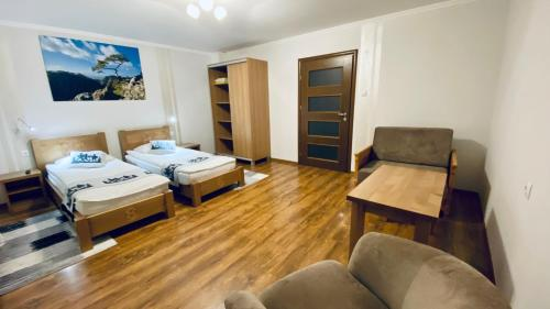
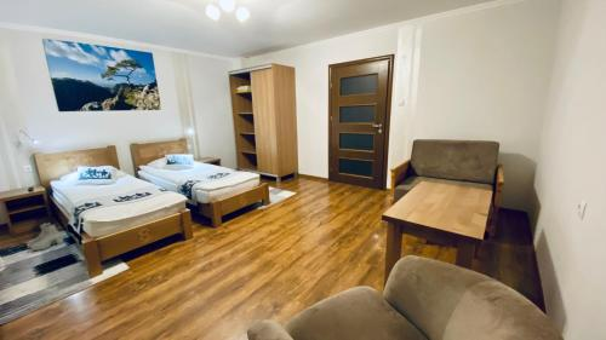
+ boots [27,221,64,252]
